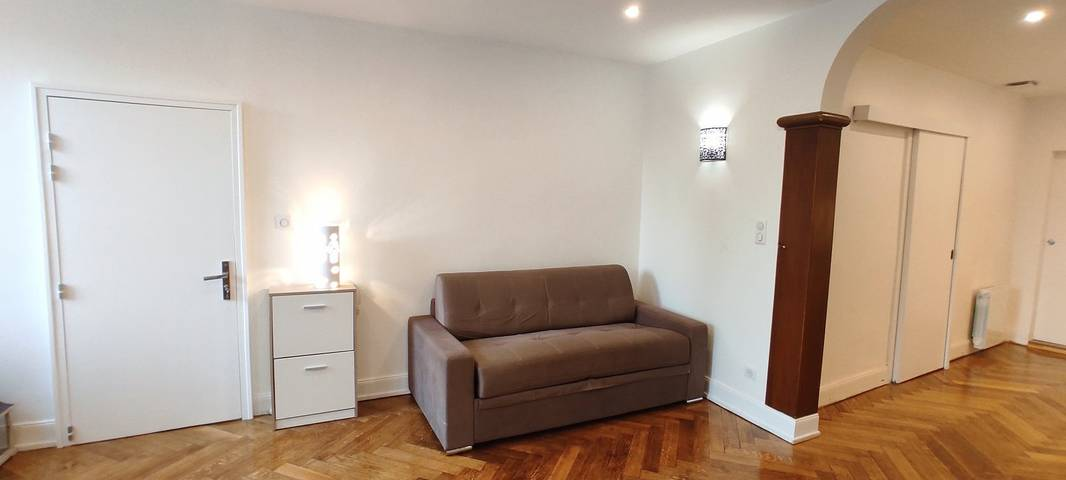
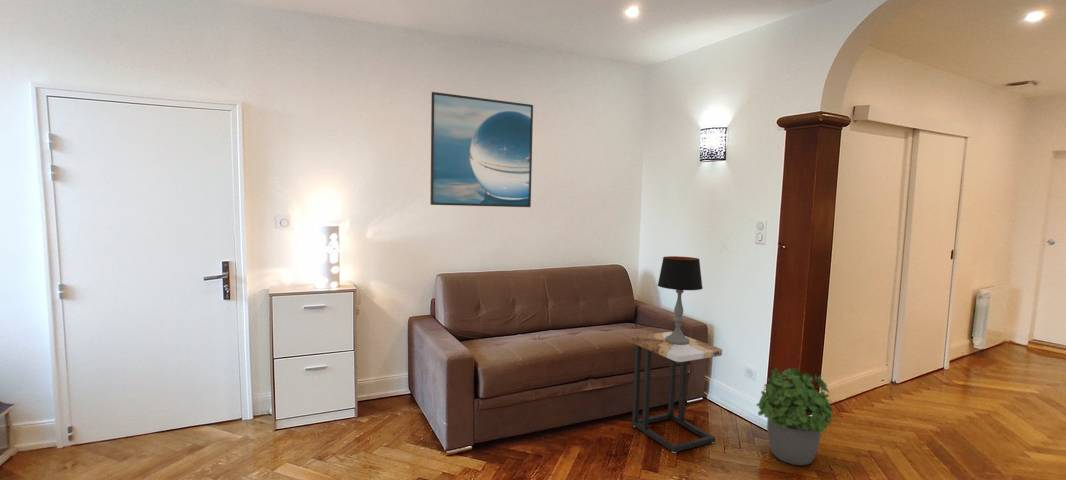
+ potted plant [755,366,836,466]
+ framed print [429,91,534,208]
+ table lamp [657,255,704,345]
+ side table [630,331,723,454]
